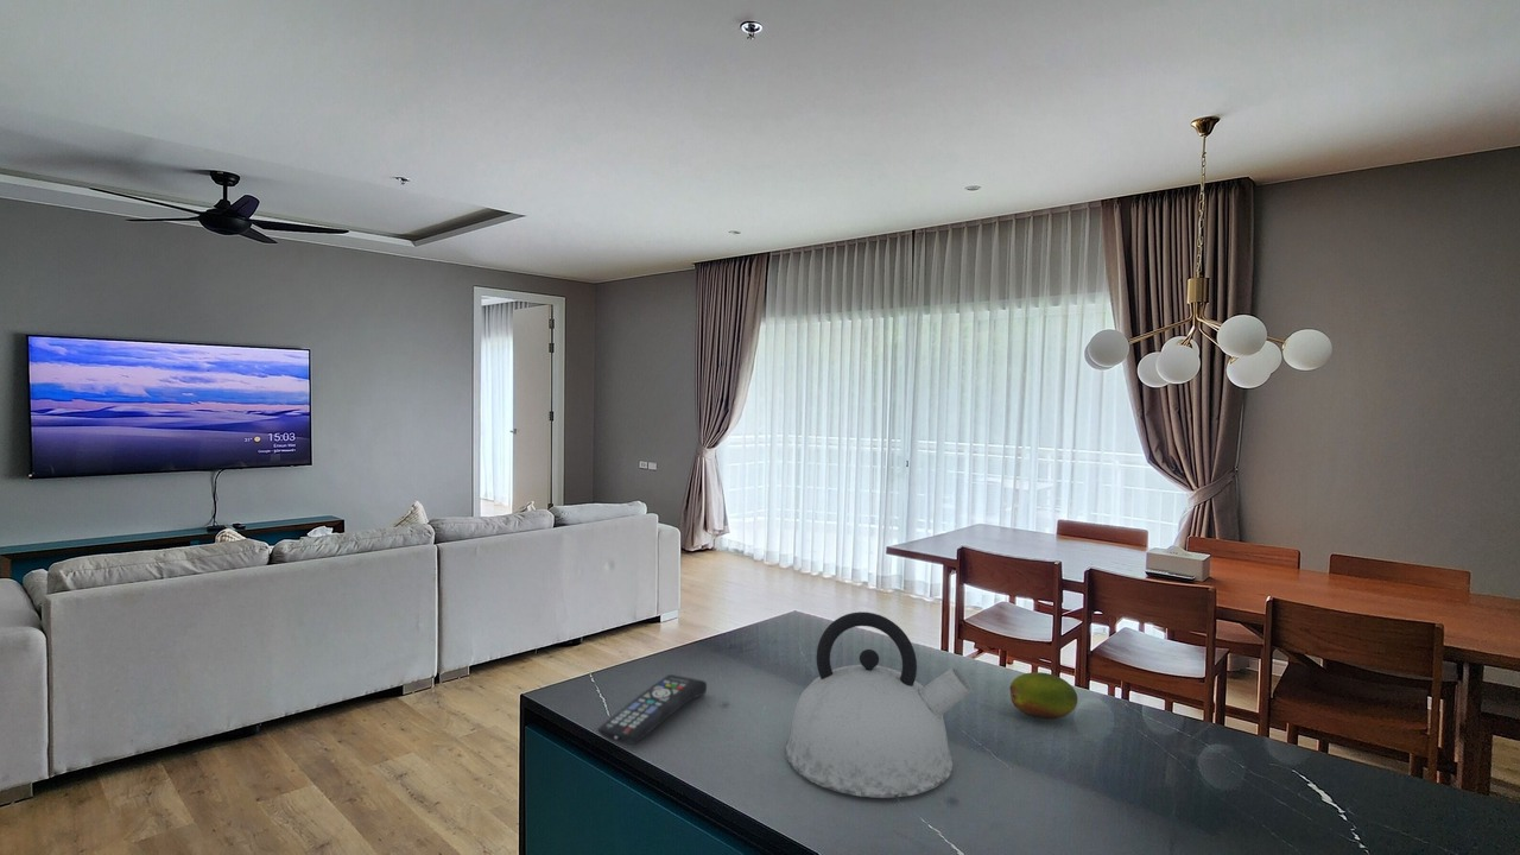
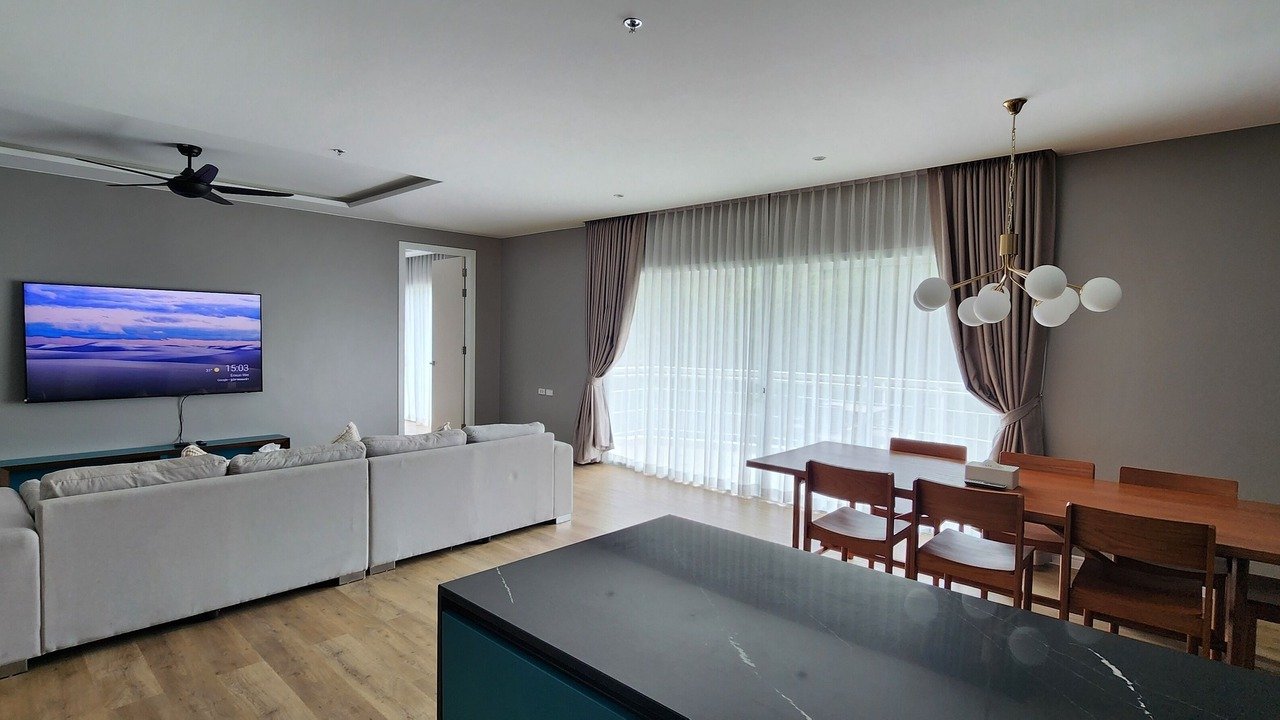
- remote control [596,673,708,746]
- kettle [785,610,973,799]
- fruit [1009,671,1078,720]
